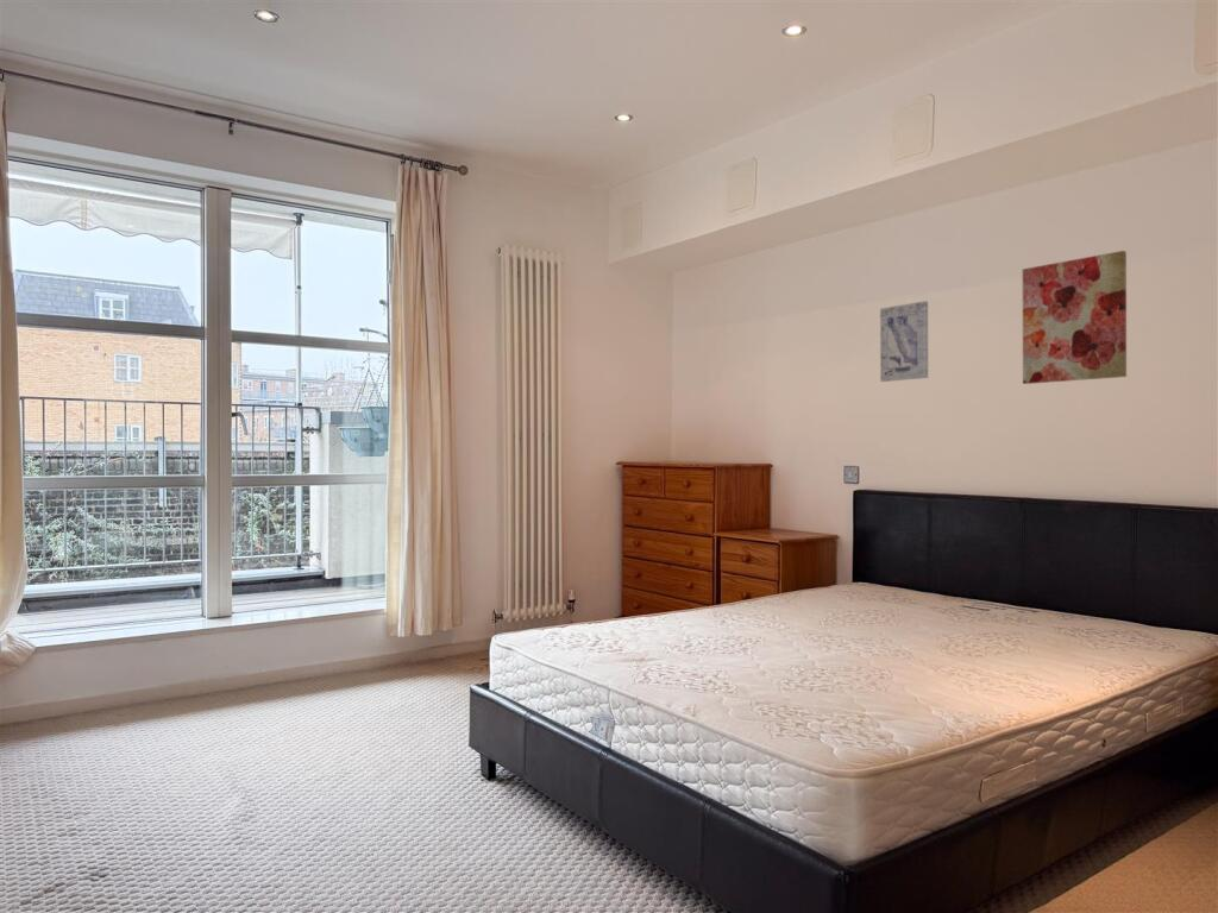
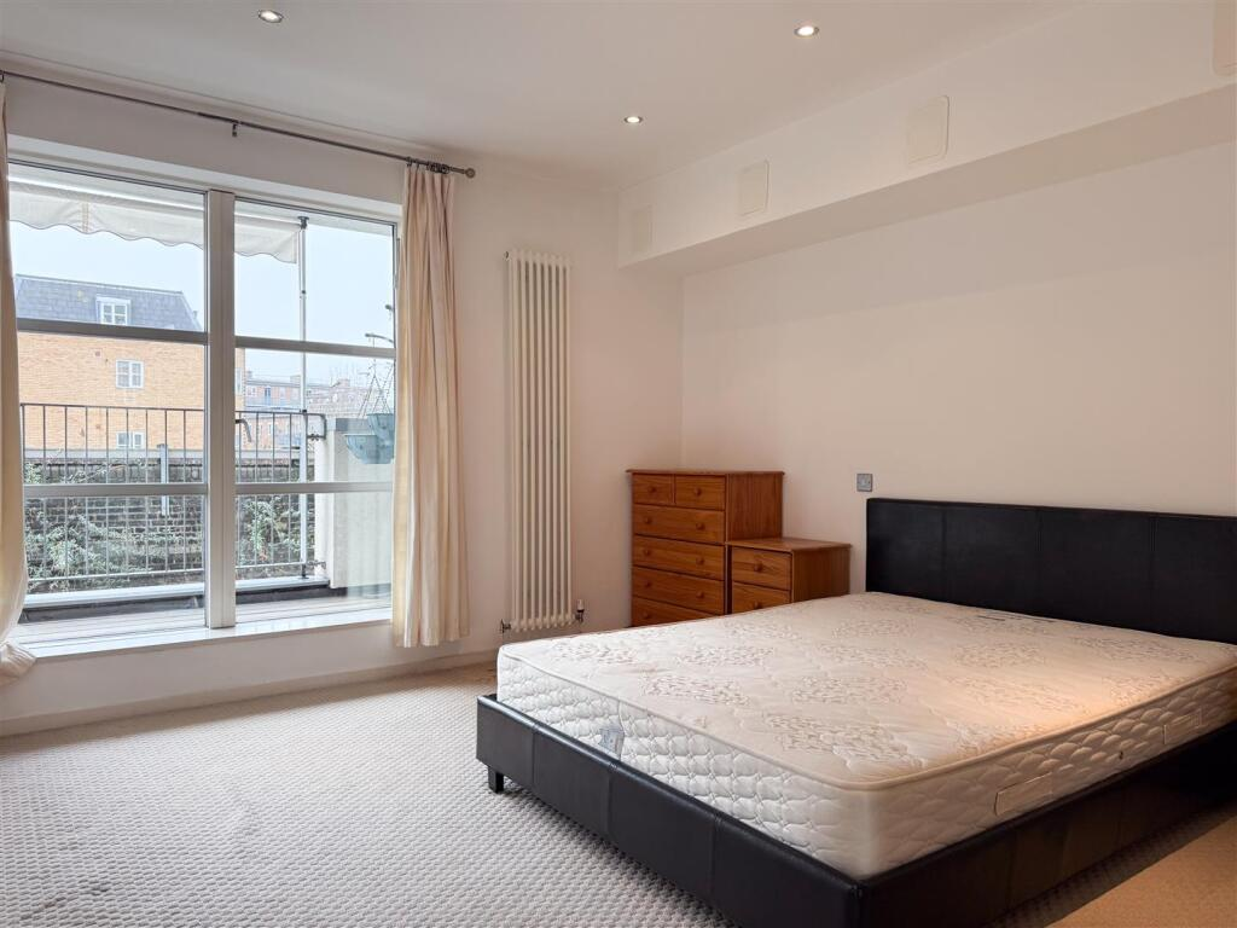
- wall art [1022,250,1128,385]
- wall art [879,300,929,383]
